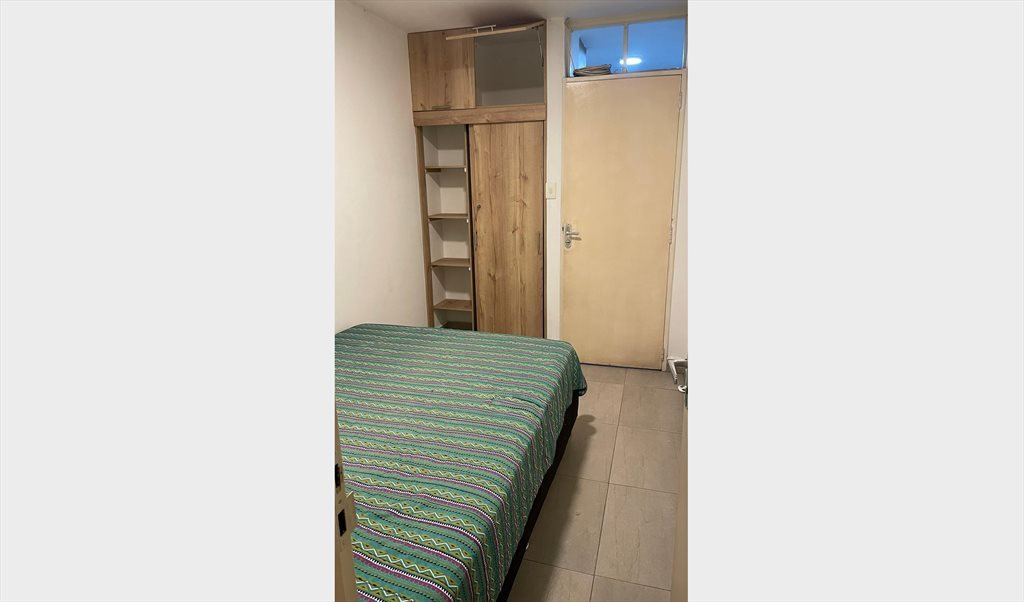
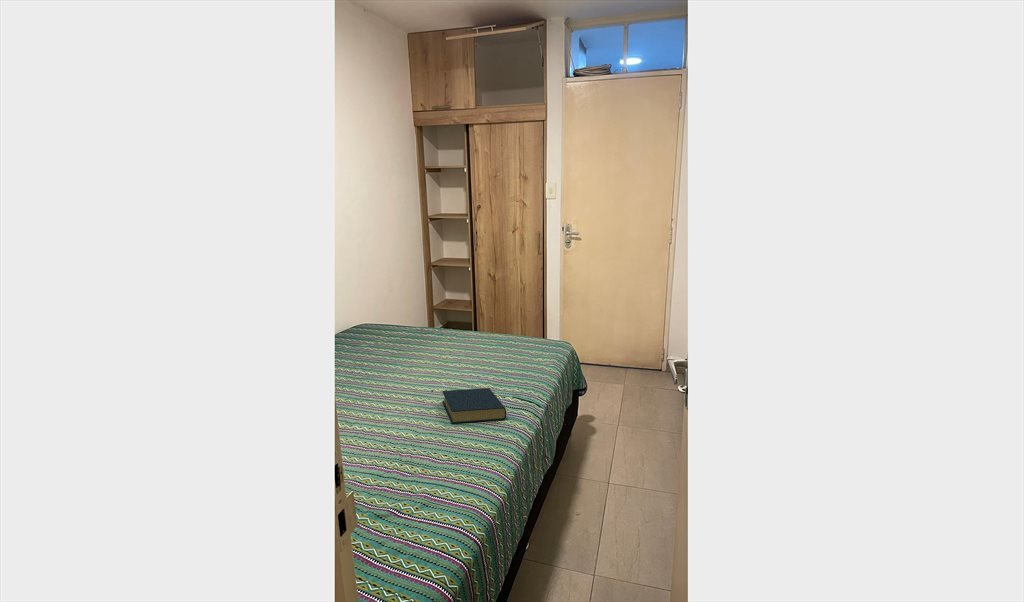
+ hardback book [441,387,507,424]
